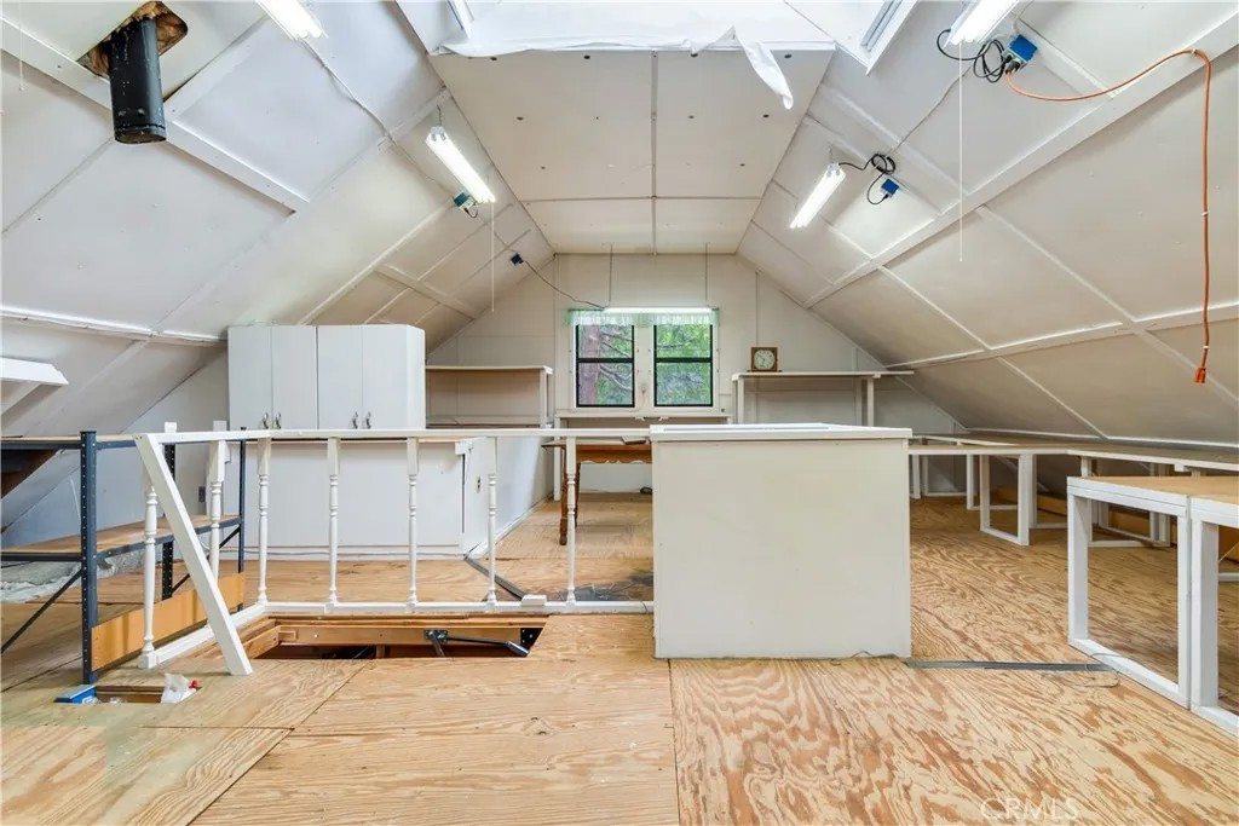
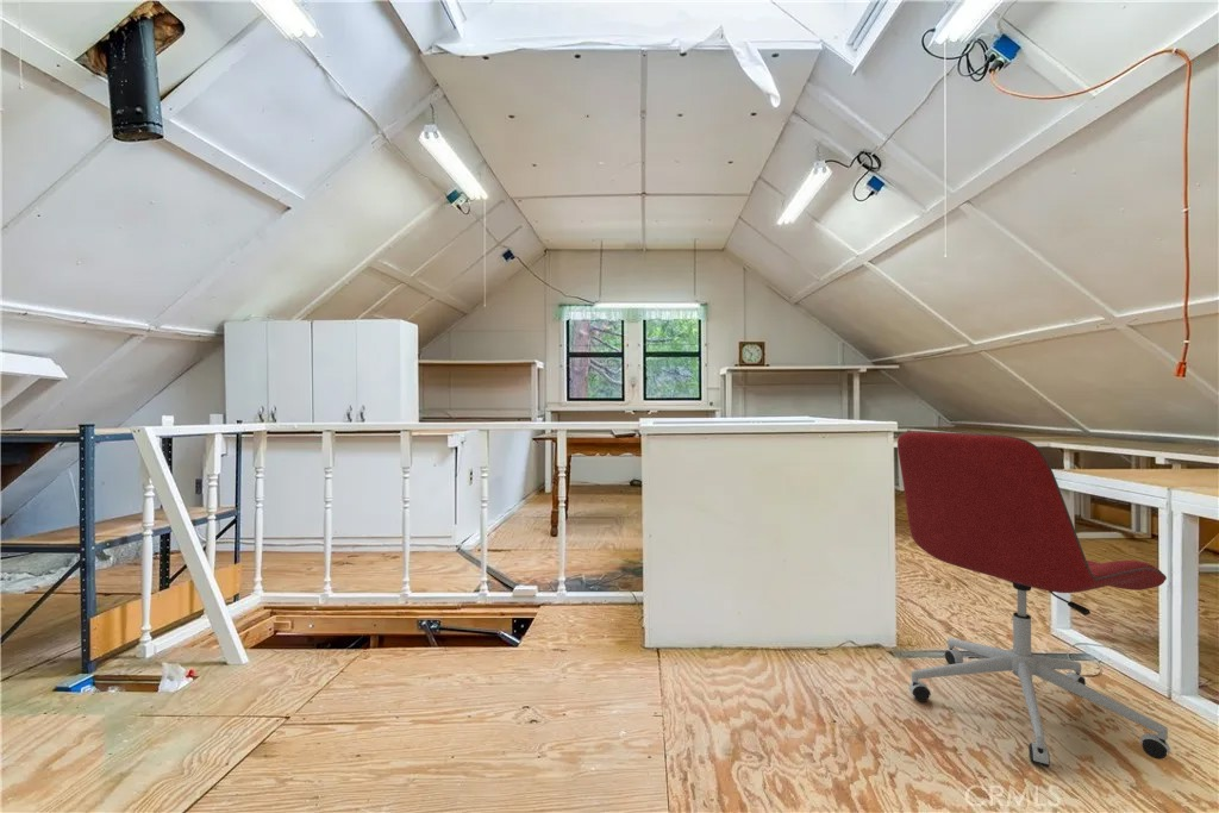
+ office chair [896,430,1171,769]
